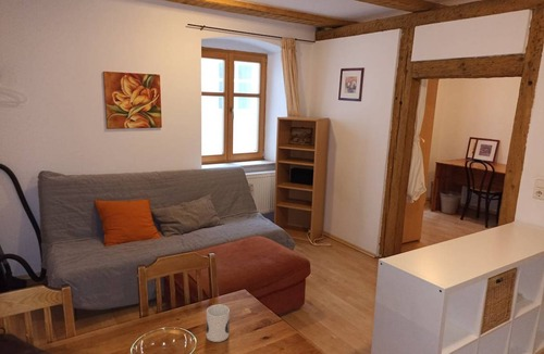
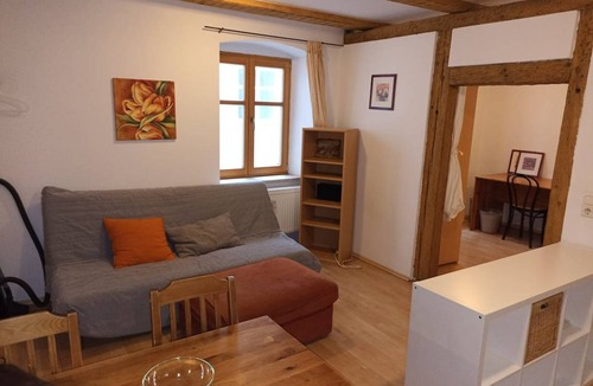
- mug [206,303,231,343]
